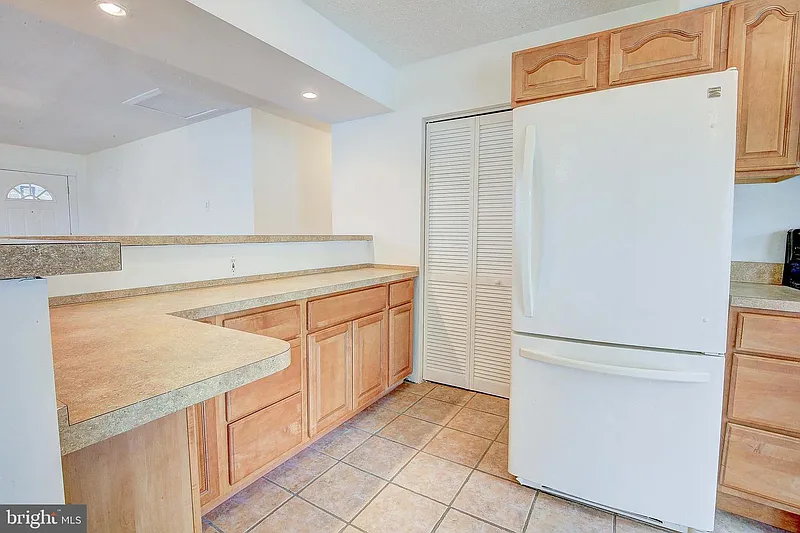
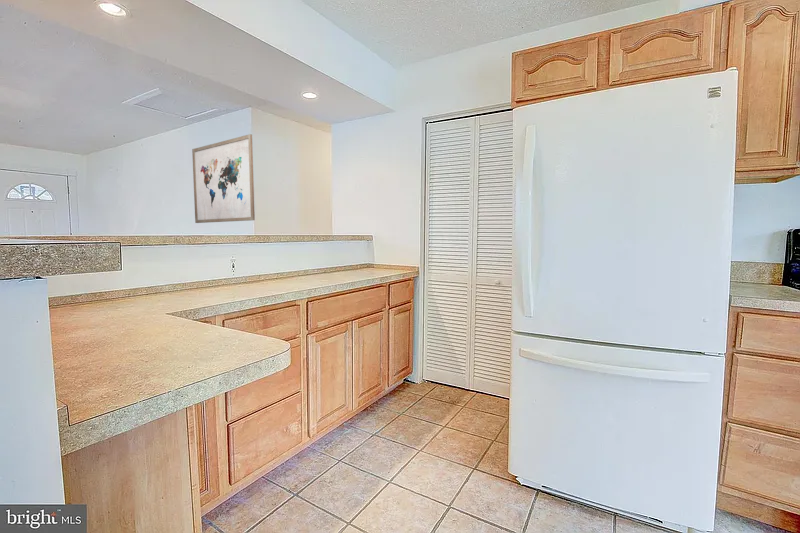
+ wall art [191,133,256,224]
